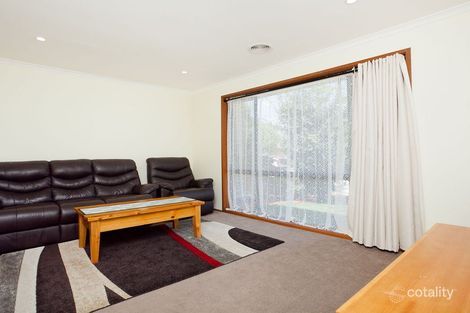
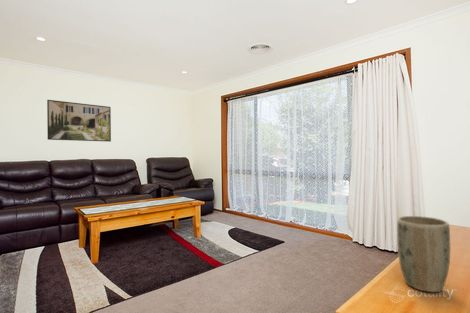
+ plant pot [396,215,451,293]
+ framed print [46,99,112,143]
